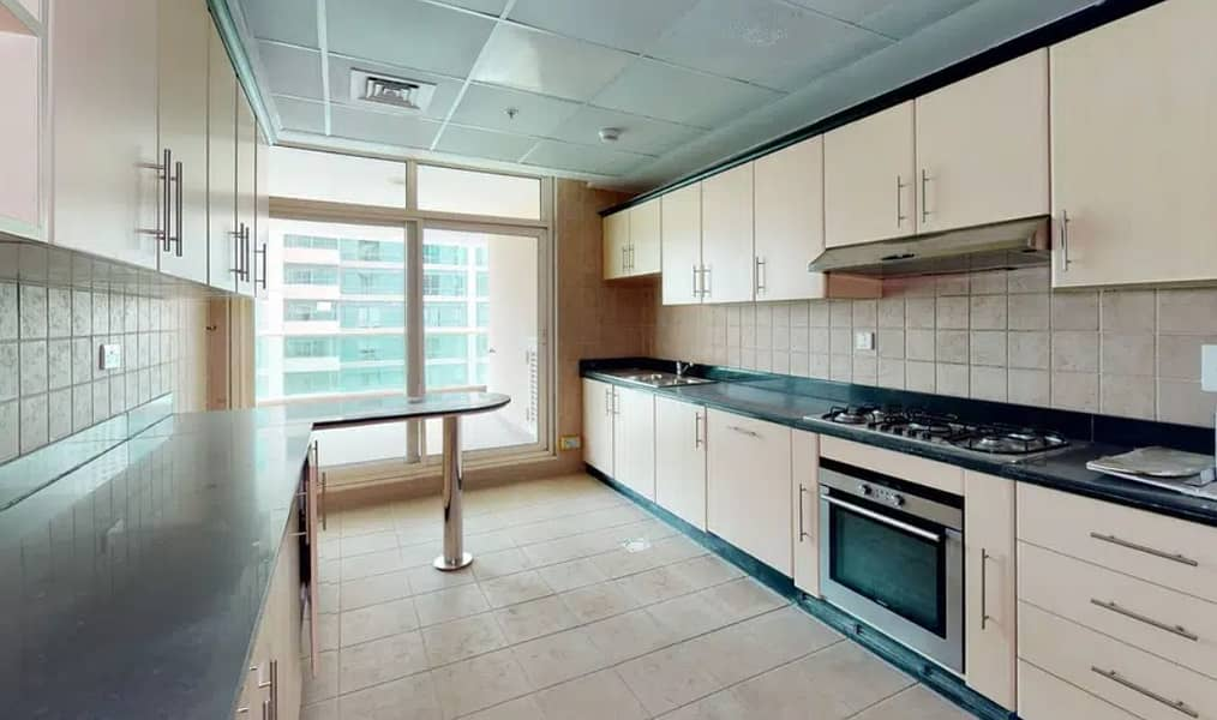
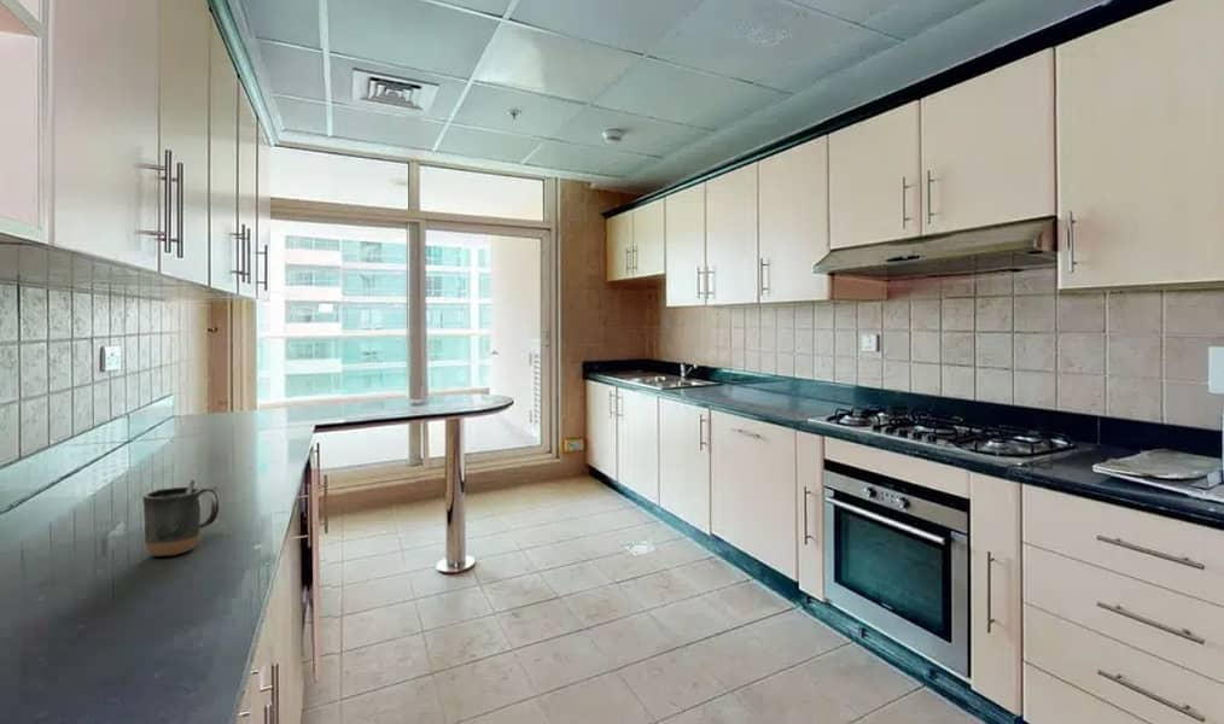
+ mug [141,479,220,557]
